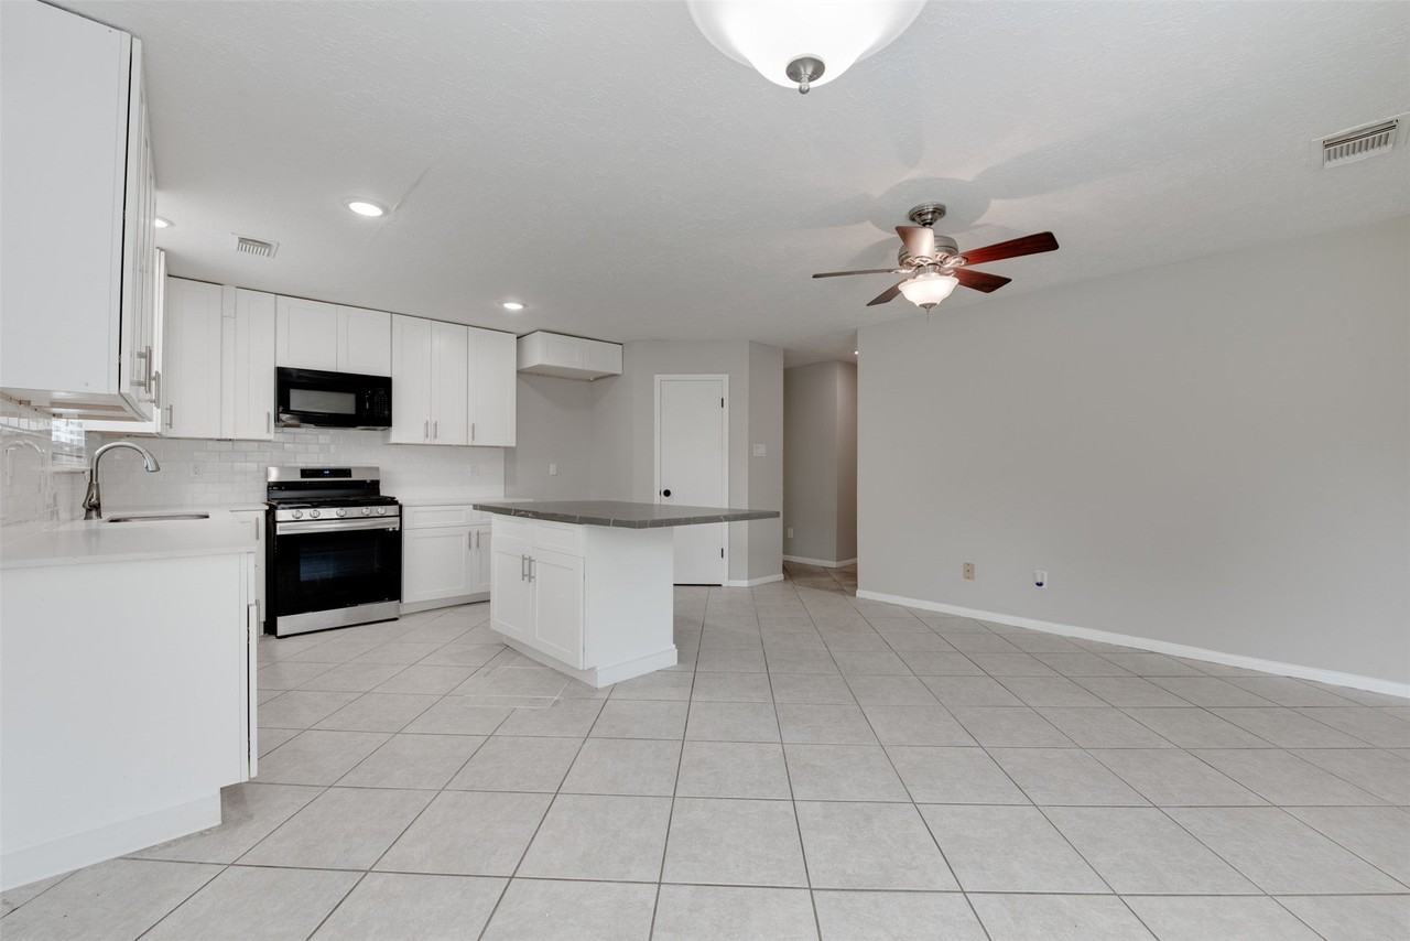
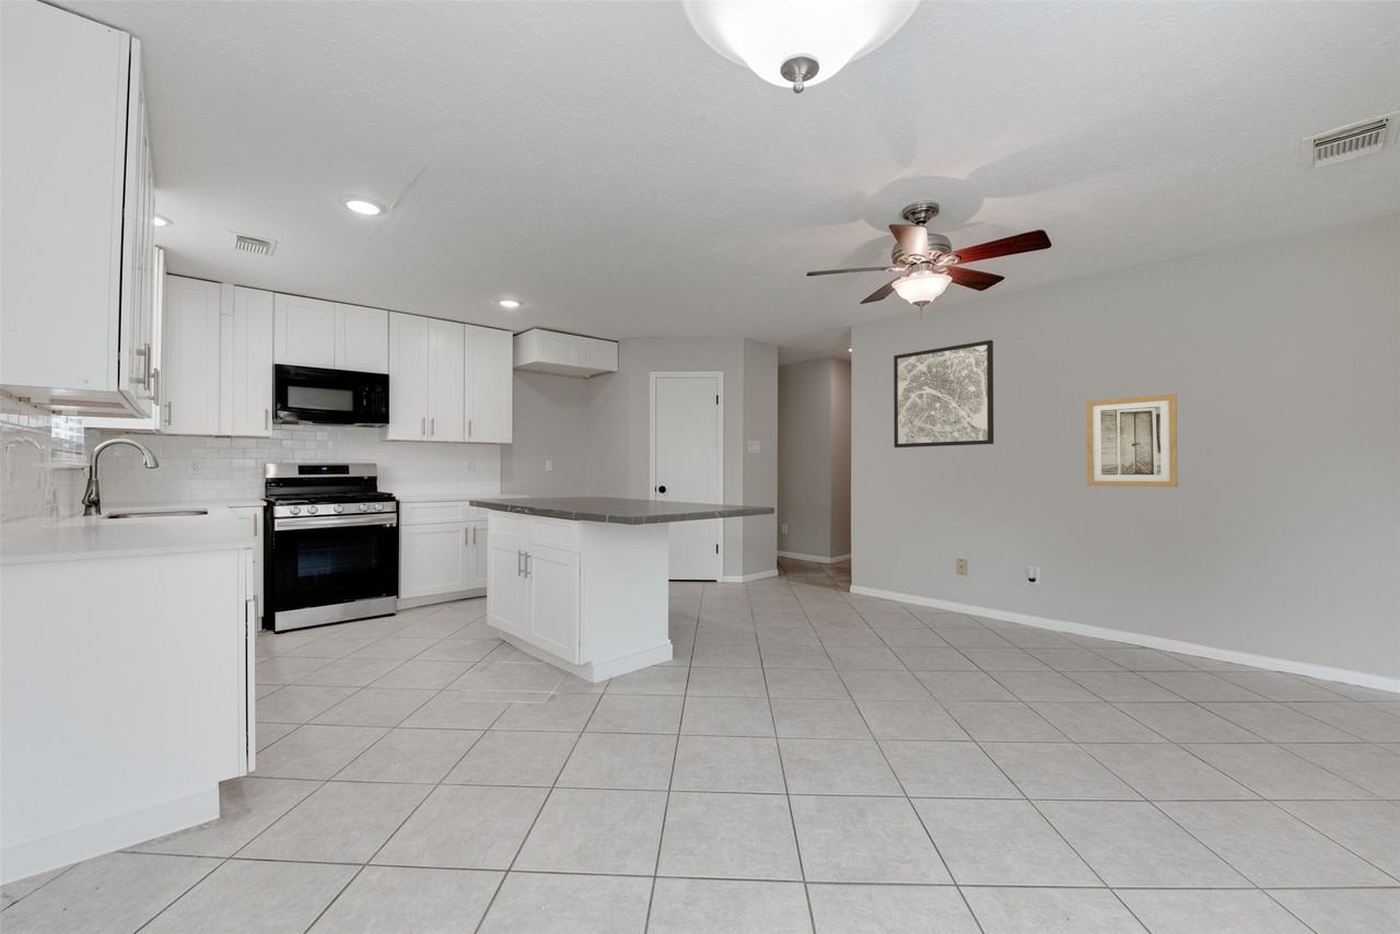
+ wall art [1085,393,1179,488]
+ wall art [892,339,994,448]
